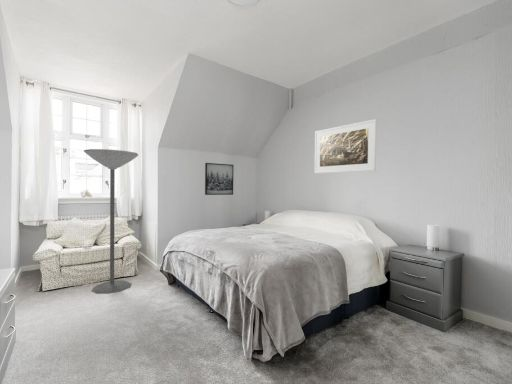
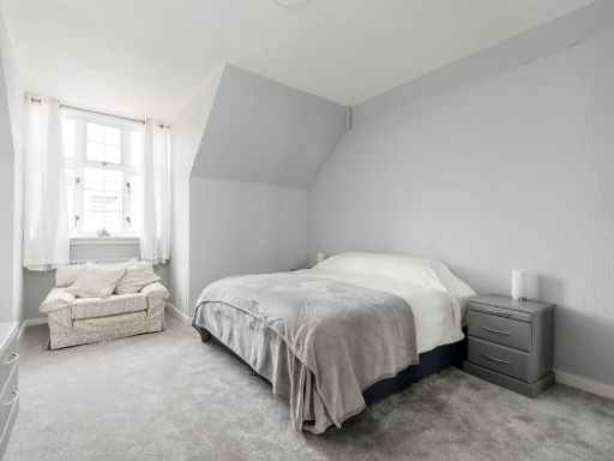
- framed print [313,118,378,174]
- floor lamp [83,148,139,295]
- wall art [204,162,235,196]
